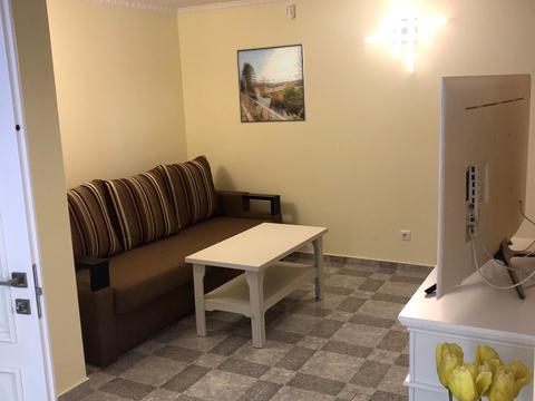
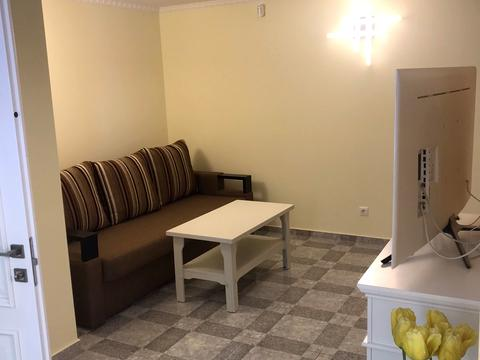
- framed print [236,42,308,124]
